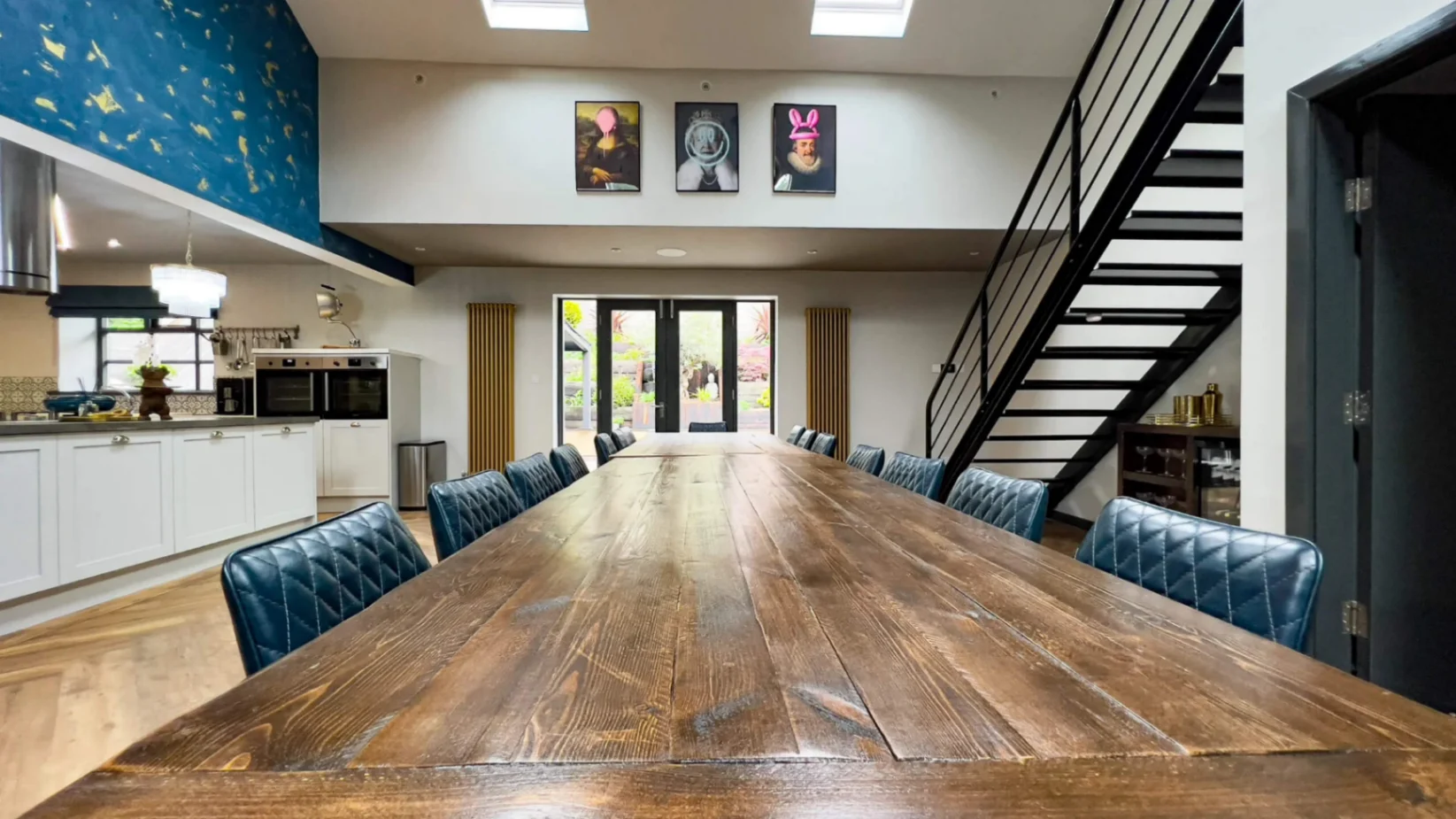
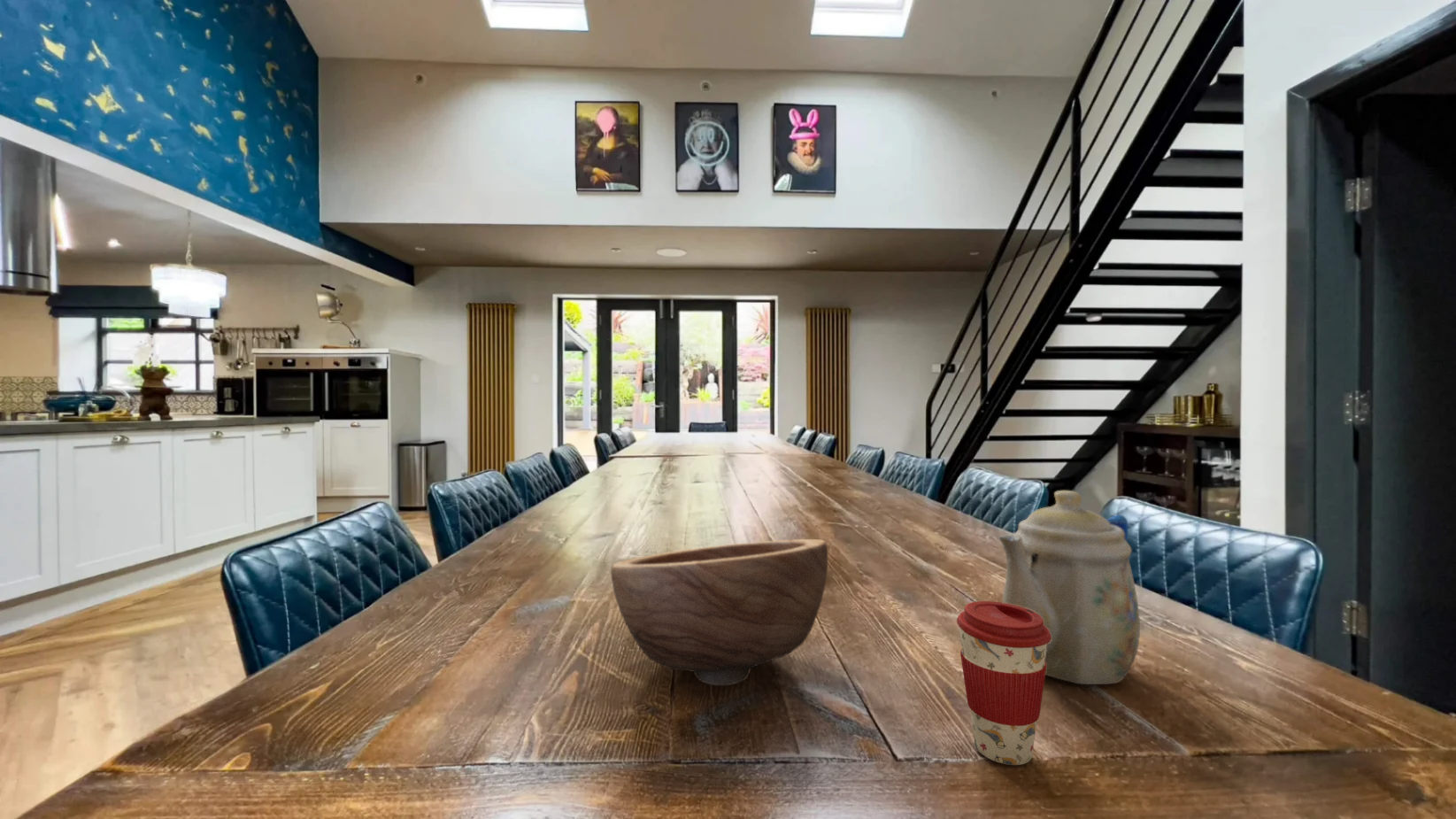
+ teapot [998,490,1141,685]
+ coffee cup [956,600,1052,766]
+ wooden bowl [610,538,828,686]
